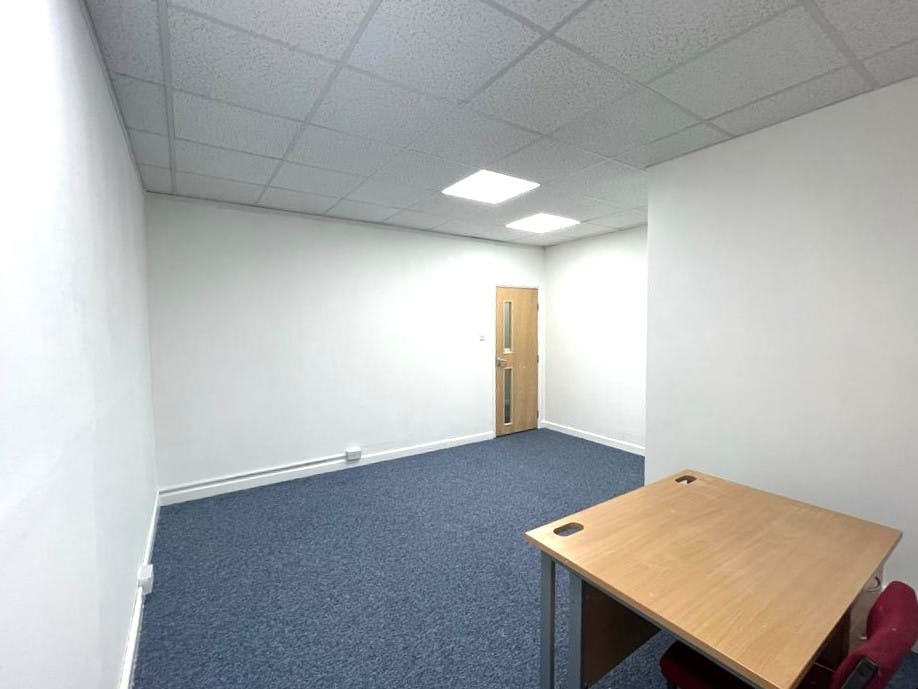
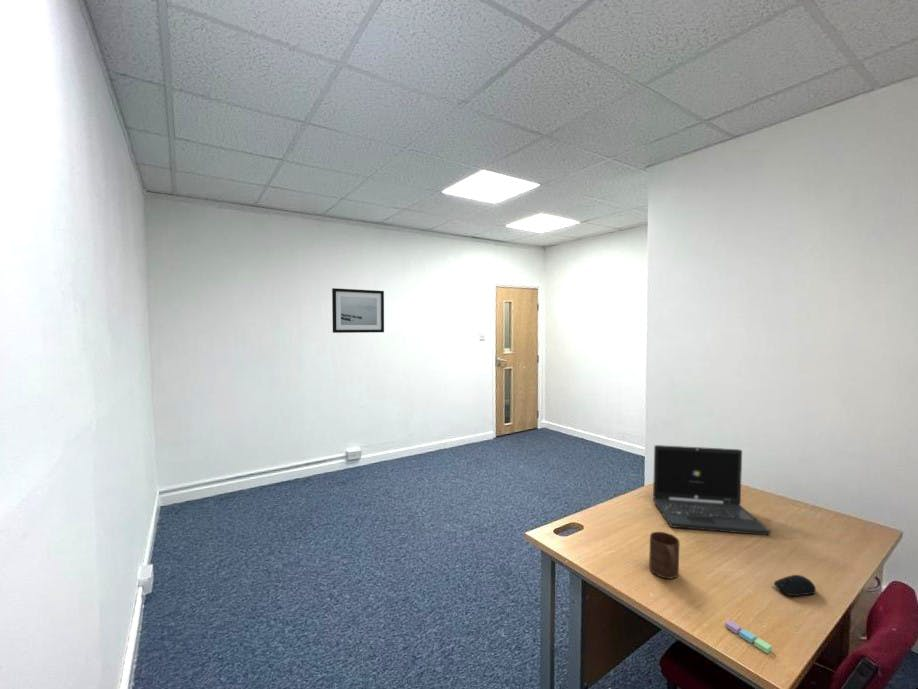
+ sticky notes [724,619,773,654]
+ computer mouse [773,574,817,597]
+ cup [648,531,680,580]
+ wall art [331,287,385,334]
+ laptop [652,444,771,536]
